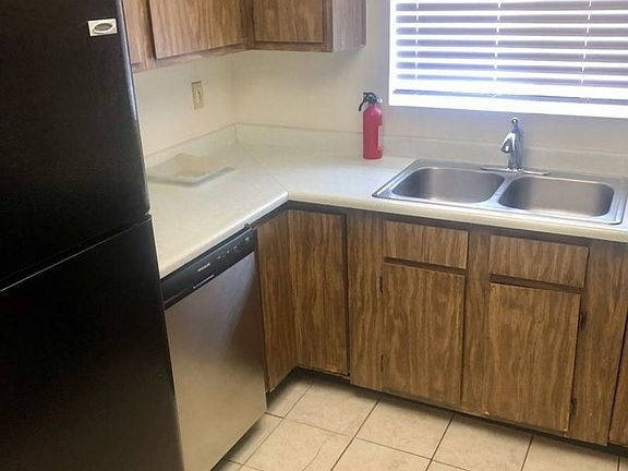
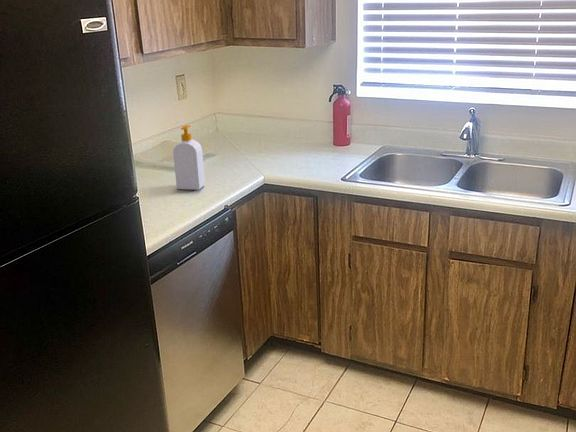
+ soap bottle [172,124,206,191]
